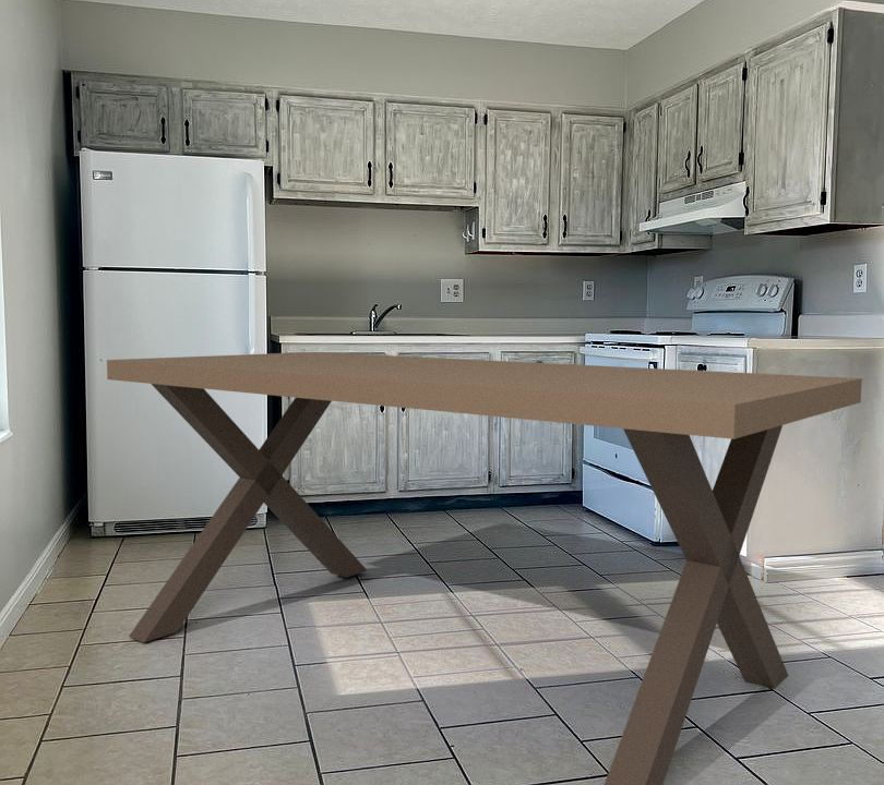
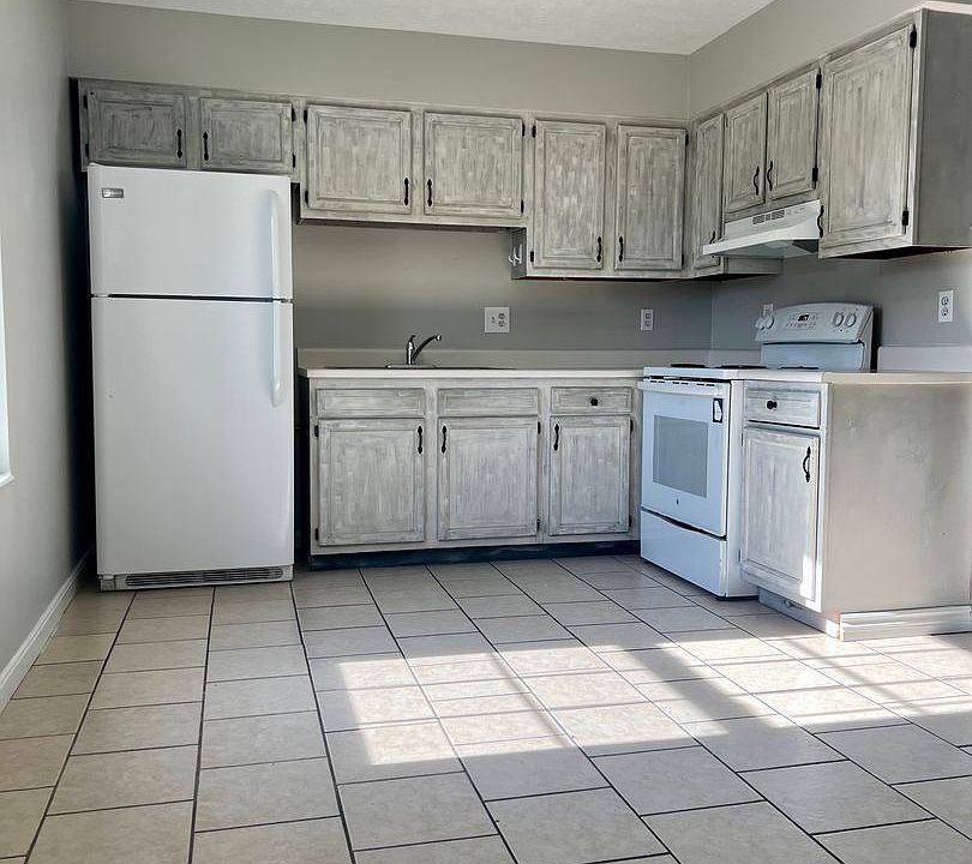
- dining table [106,351,863,785]
